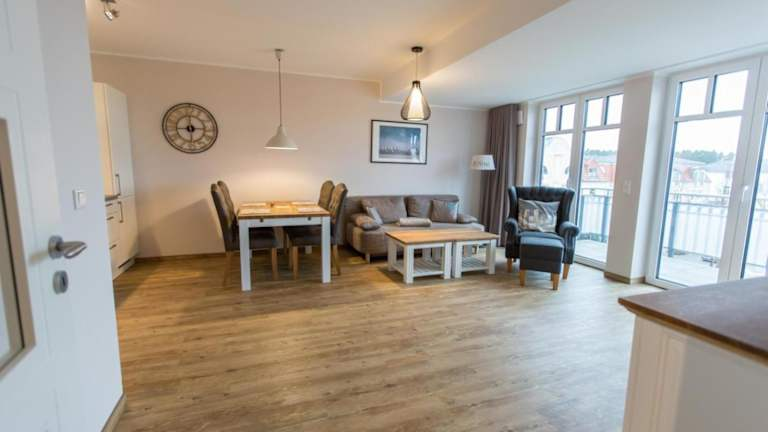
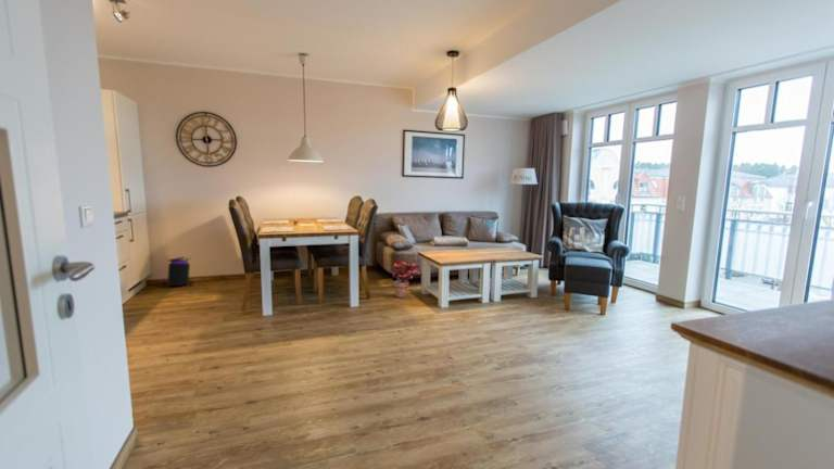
+ trash can [160,256,194,288]
+ potted plant [390,259,421,299]
